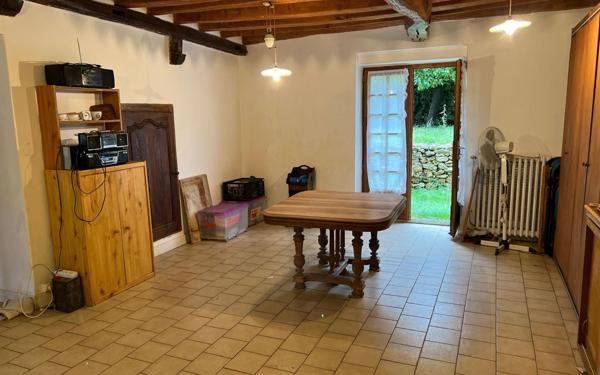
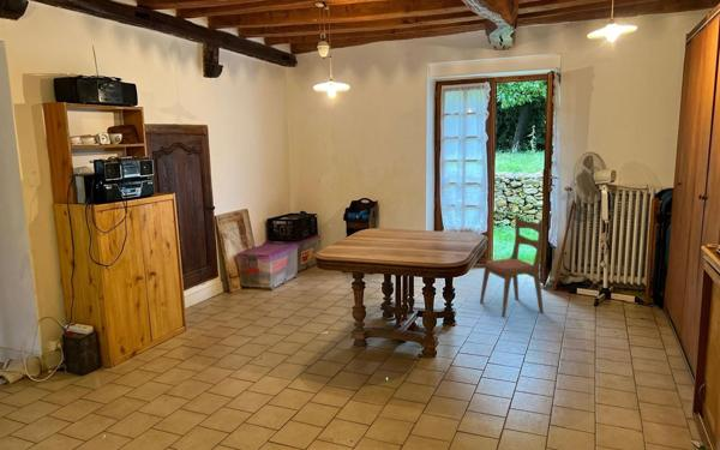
+ dining chair [479,214,545,318]
